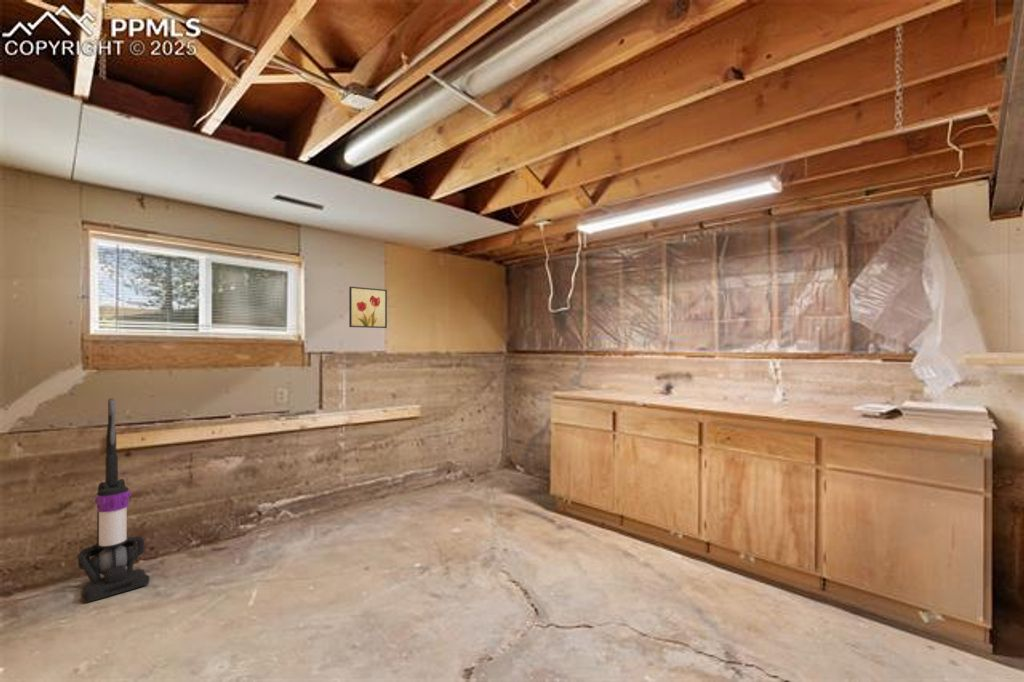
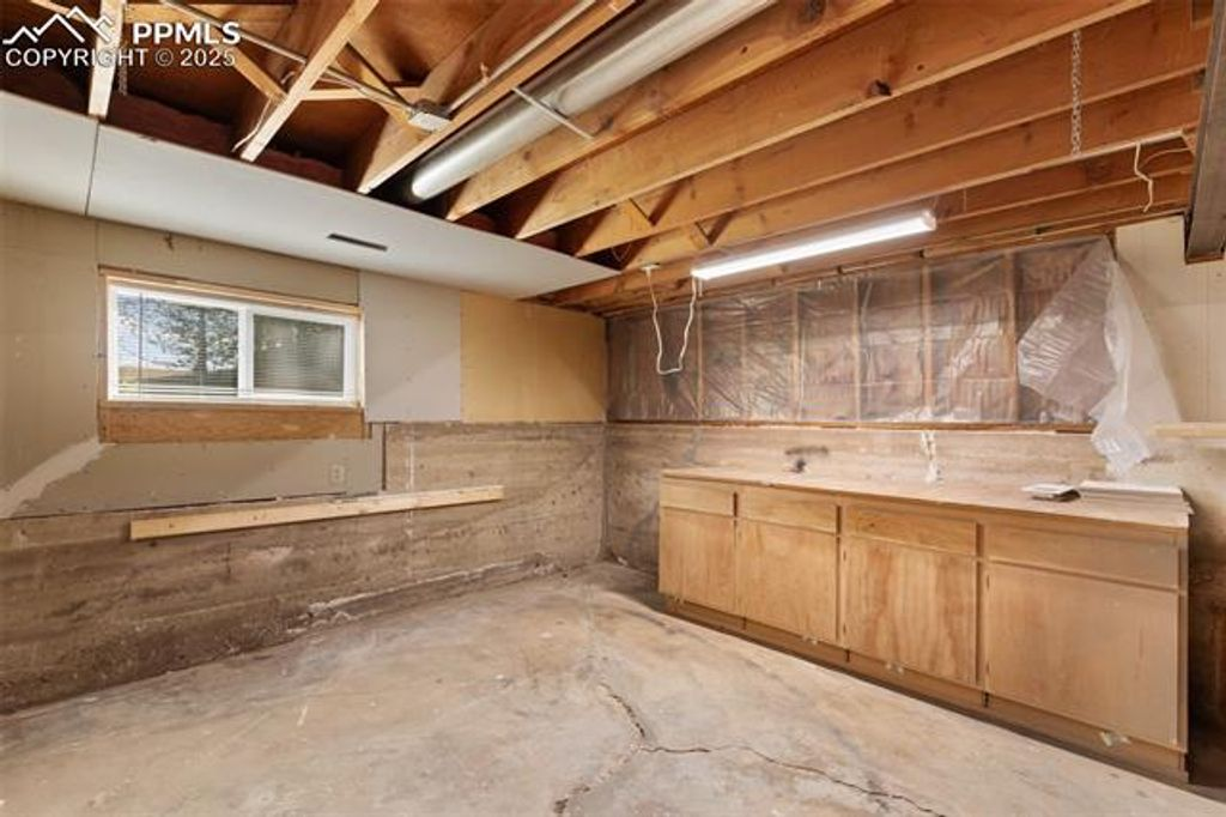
- vacuum cleaner [77,398,150,604]
- wall art [348,286,388,329]
